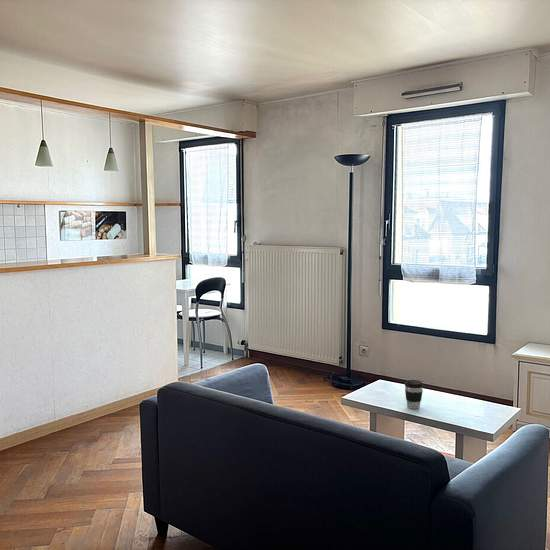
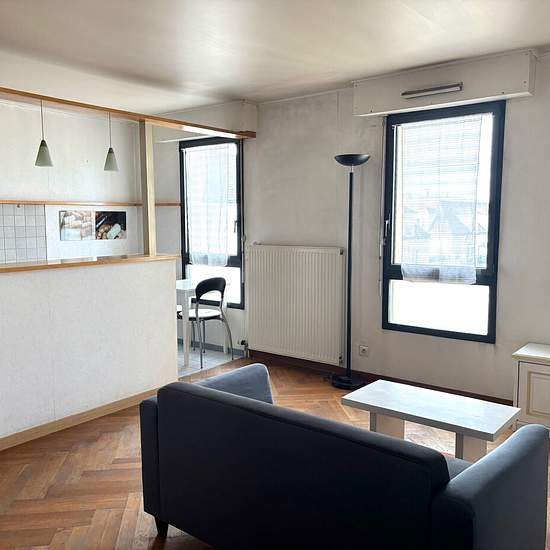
- coffee cup [404,379,424,410]
